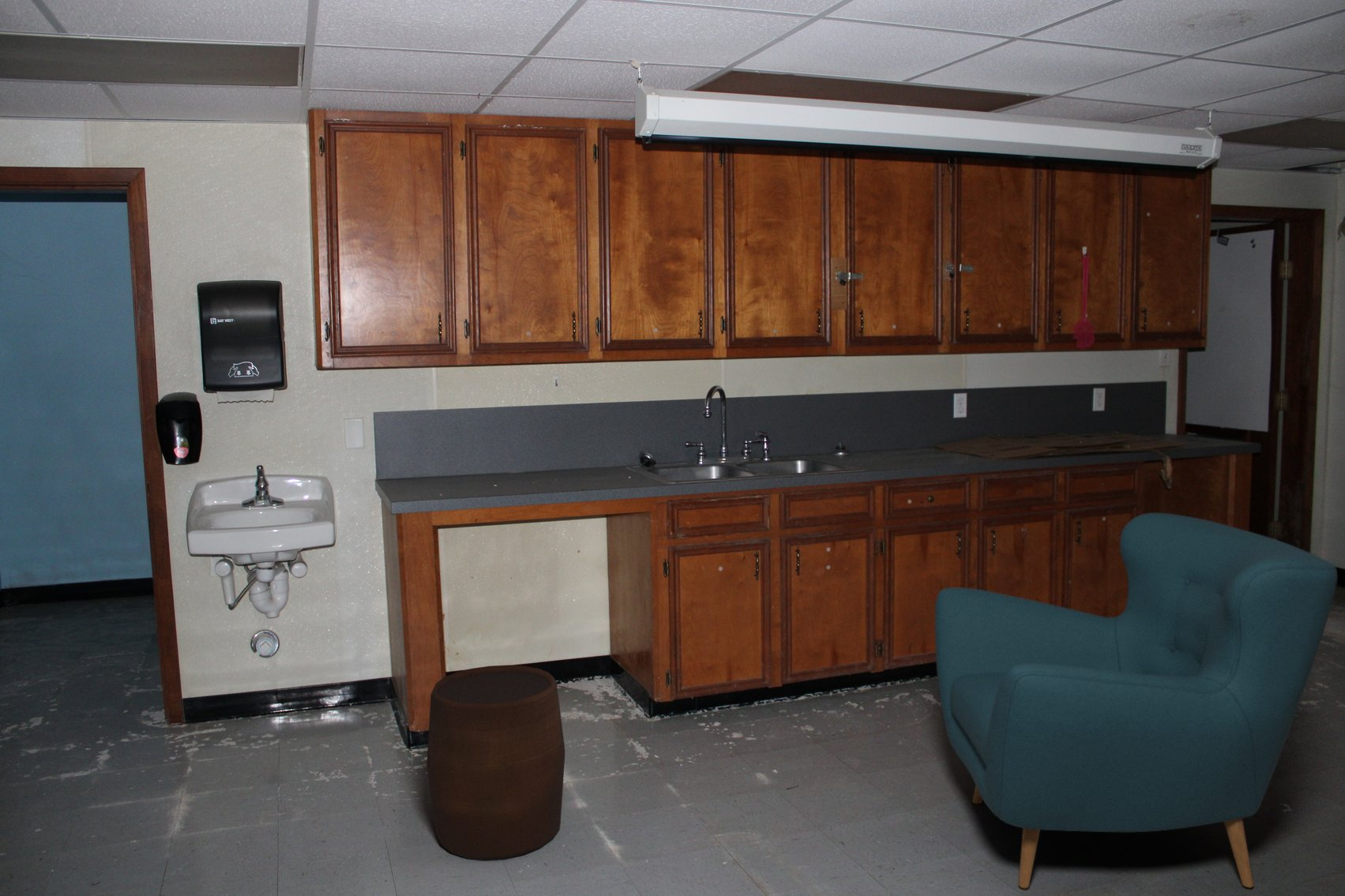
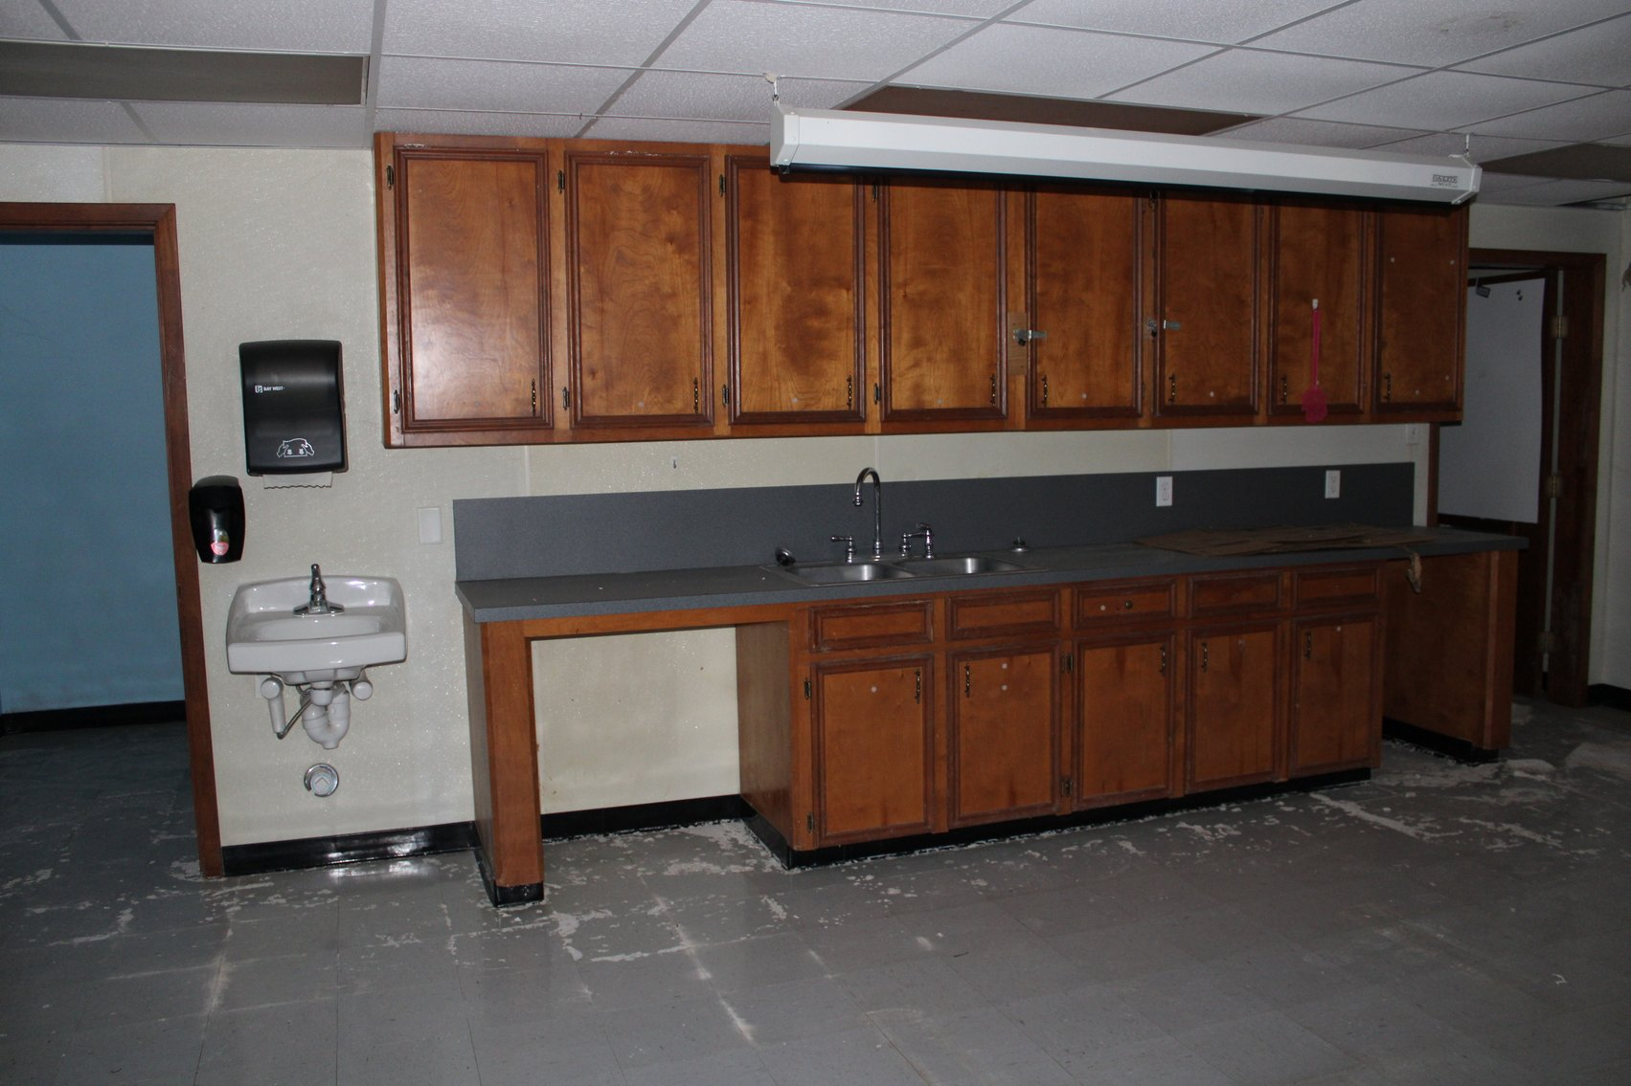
- stool [426,665,565,860]
- chair [934,512,1338,889]
